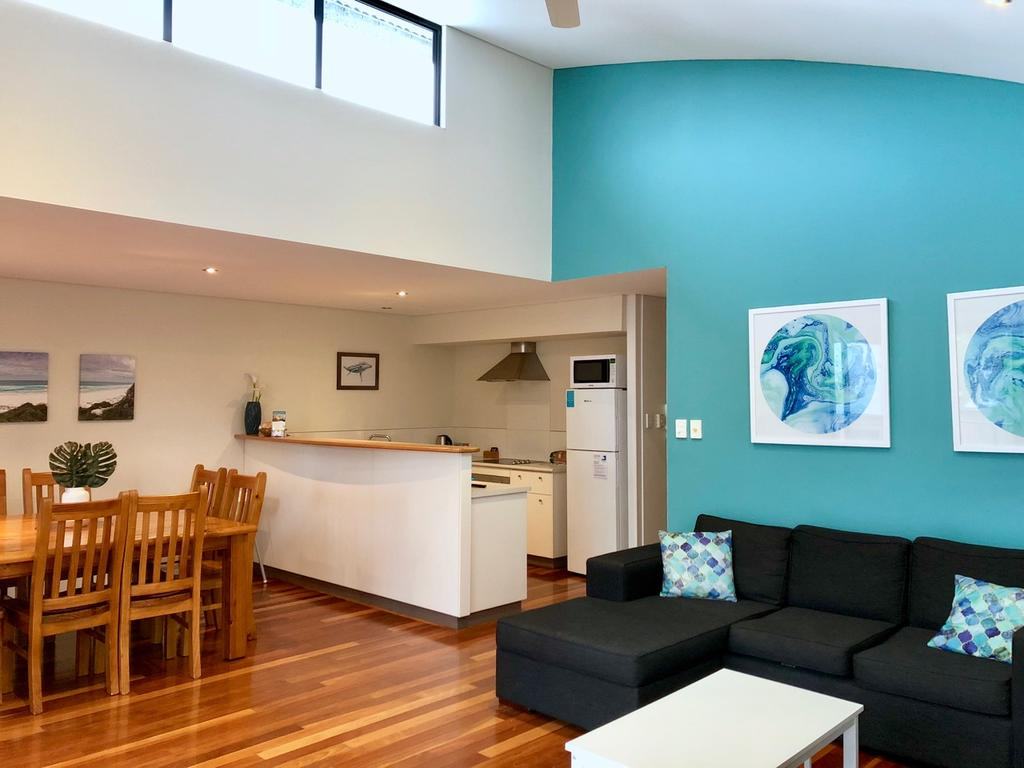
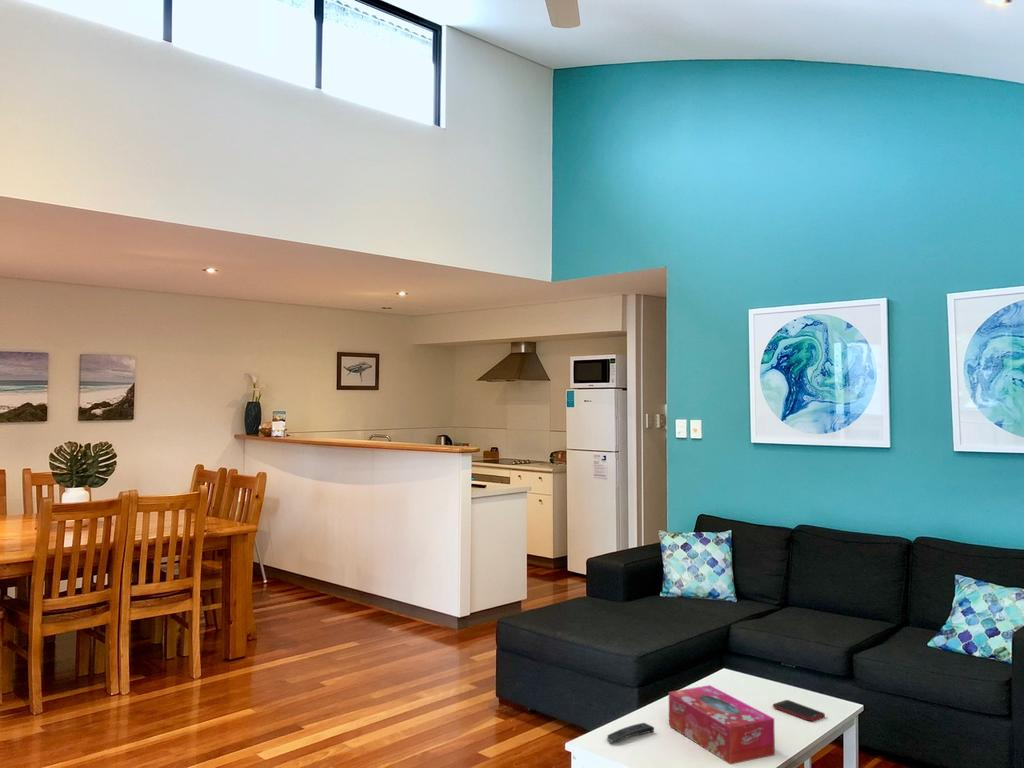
+ remote control [606,722,655,743]
+ tissue box [668,684,776,766]
+ cell phone [772,699,826,722]
